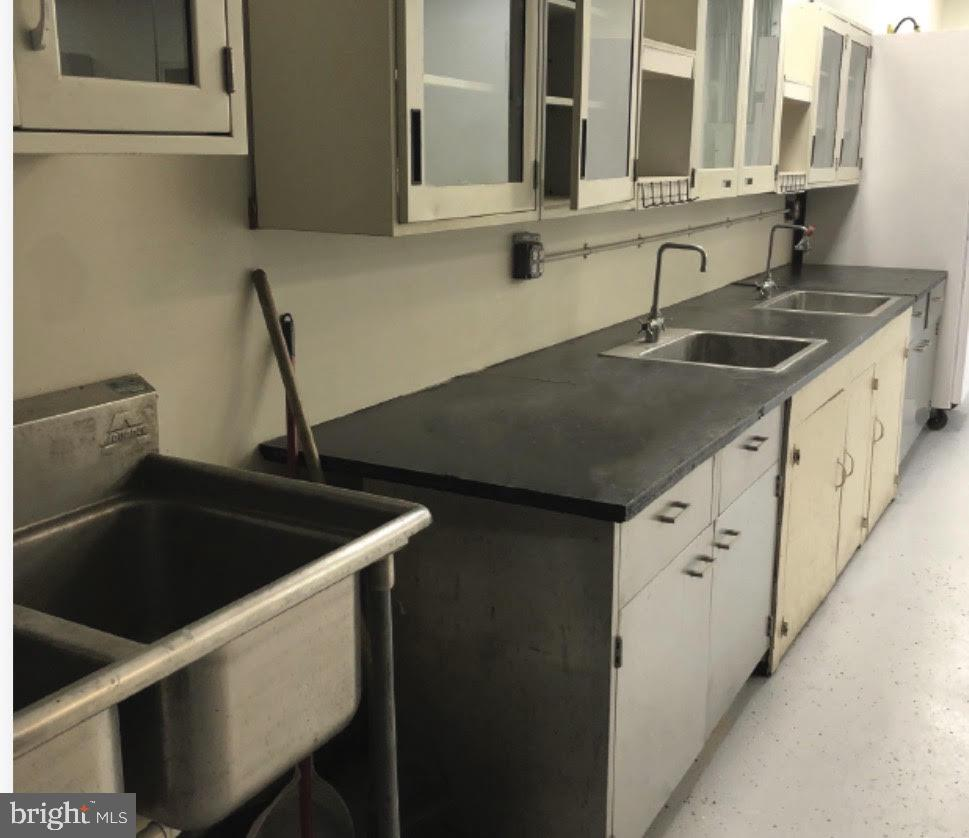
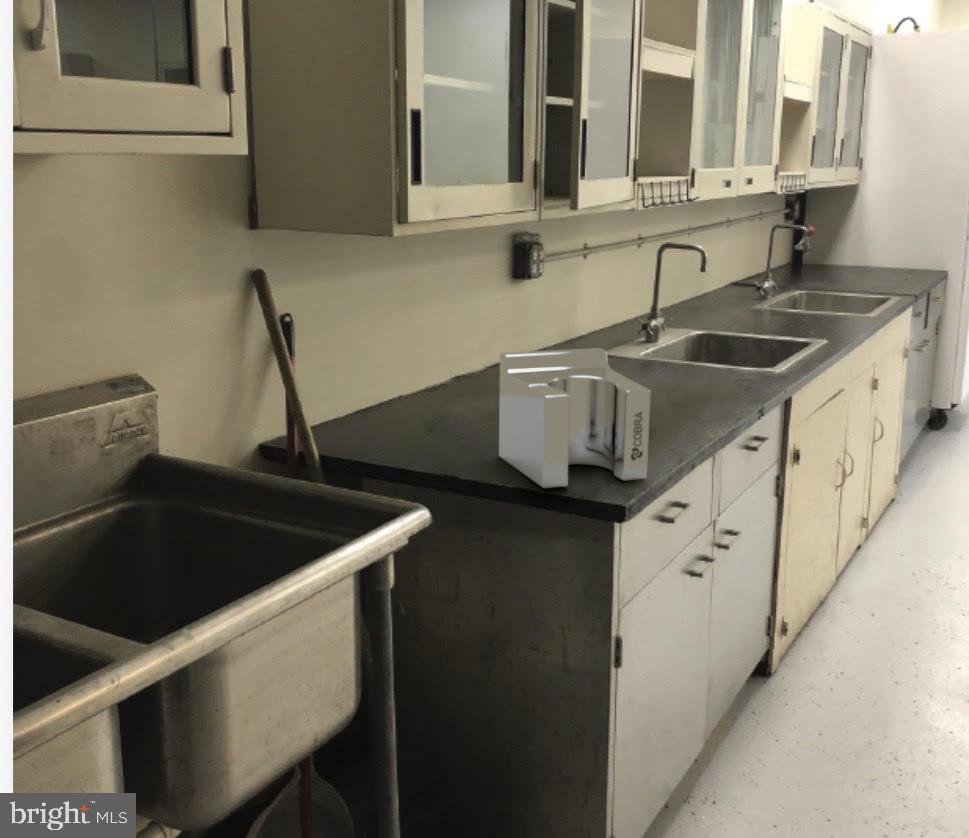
+ paper towel holder [498,347,652,489]
